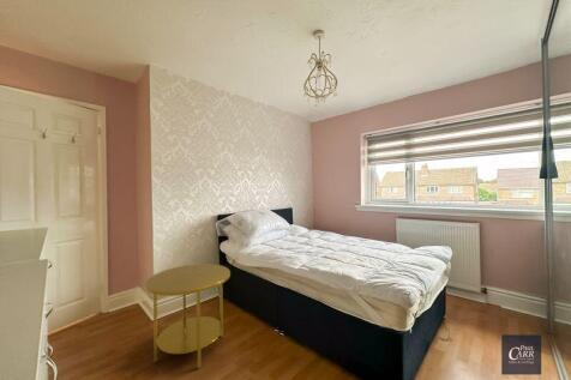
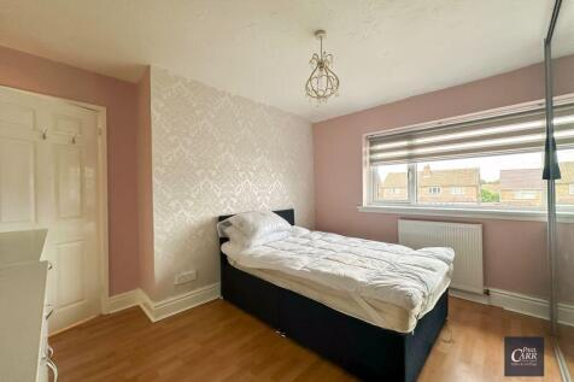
- side table [144,263,232,369]
